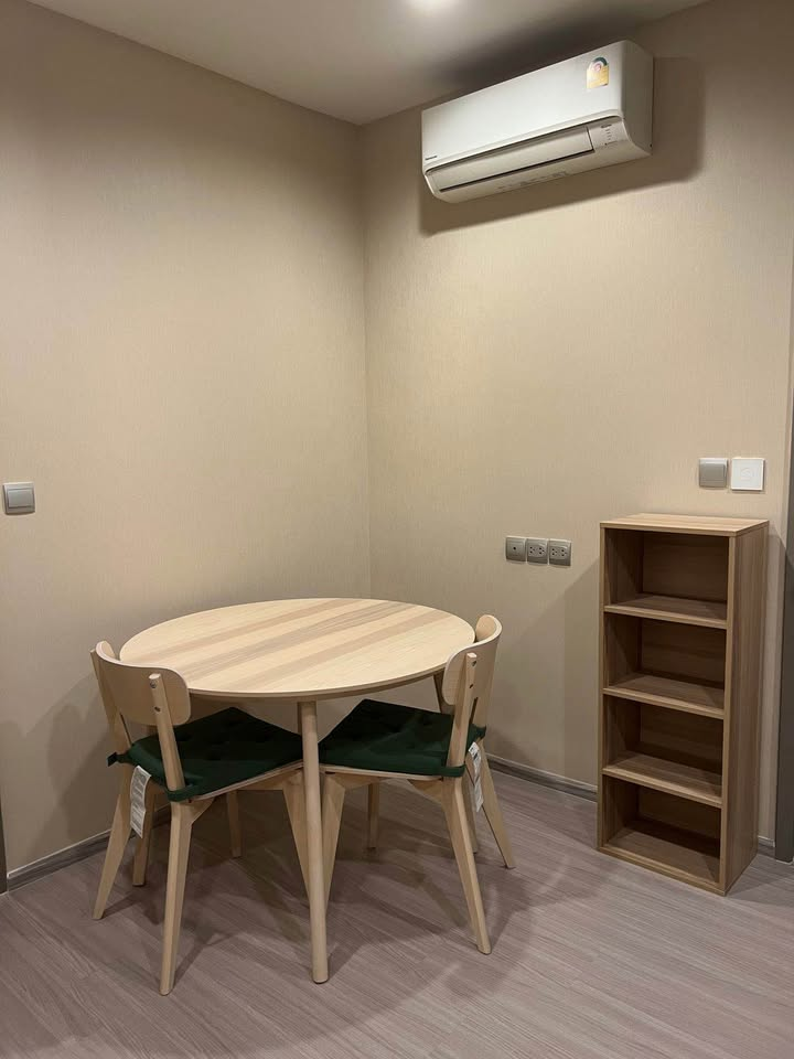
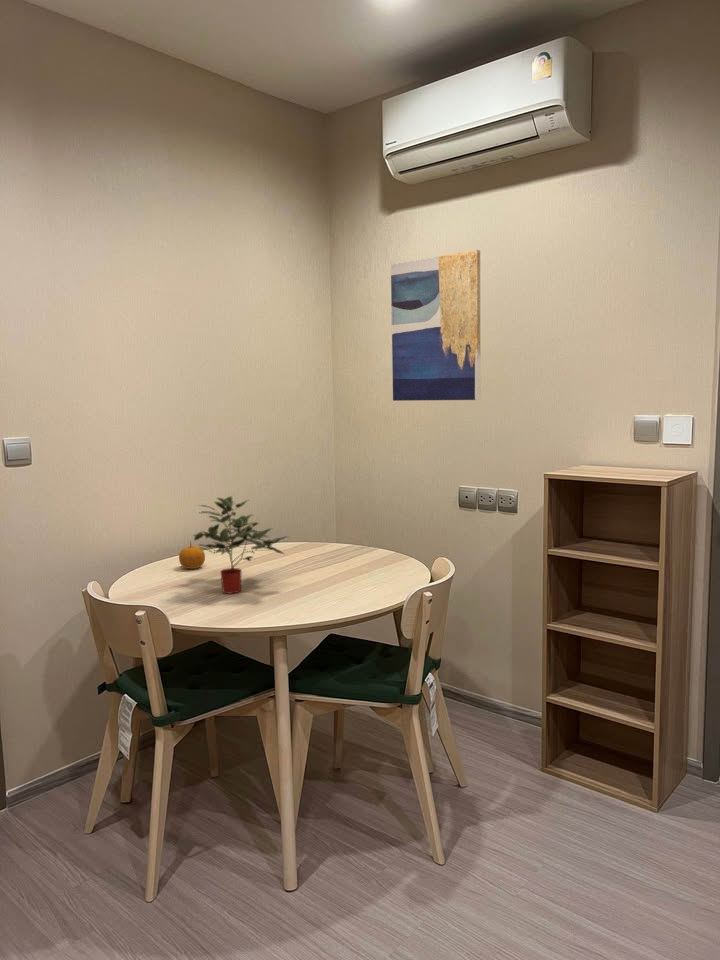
+ potted plant [191,496,292,595]
+ fruit [178,540,206,570]
+ wall art [390,249,481,402]
